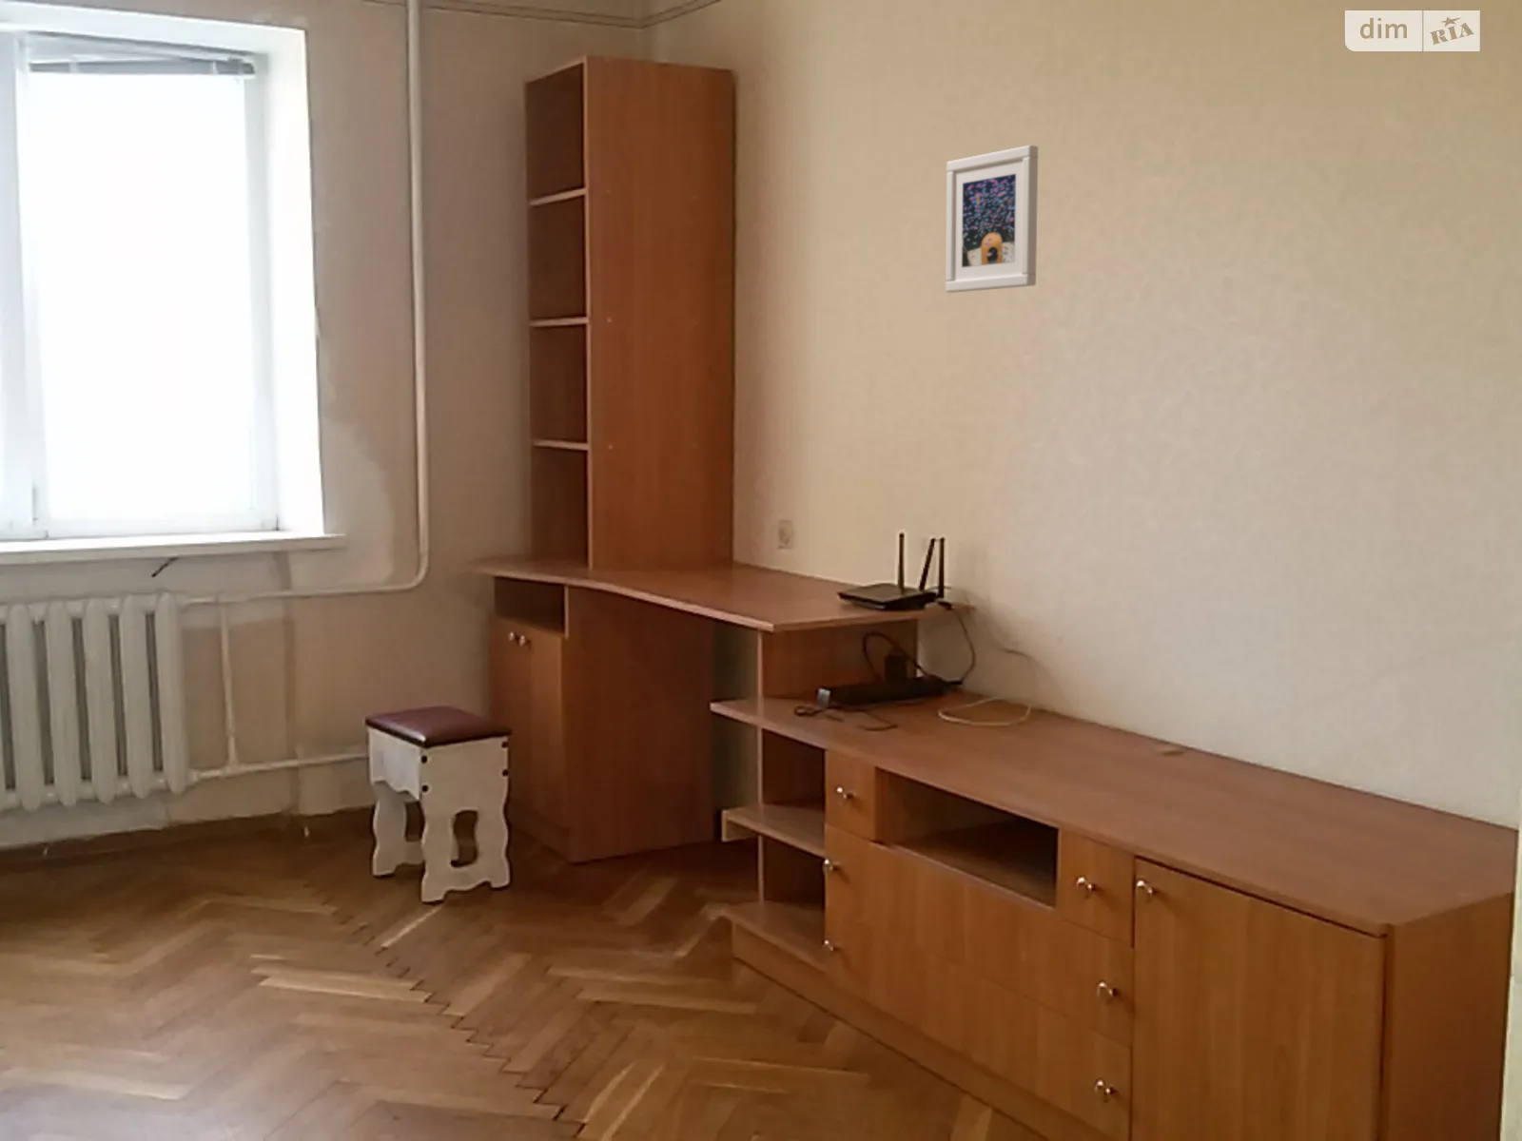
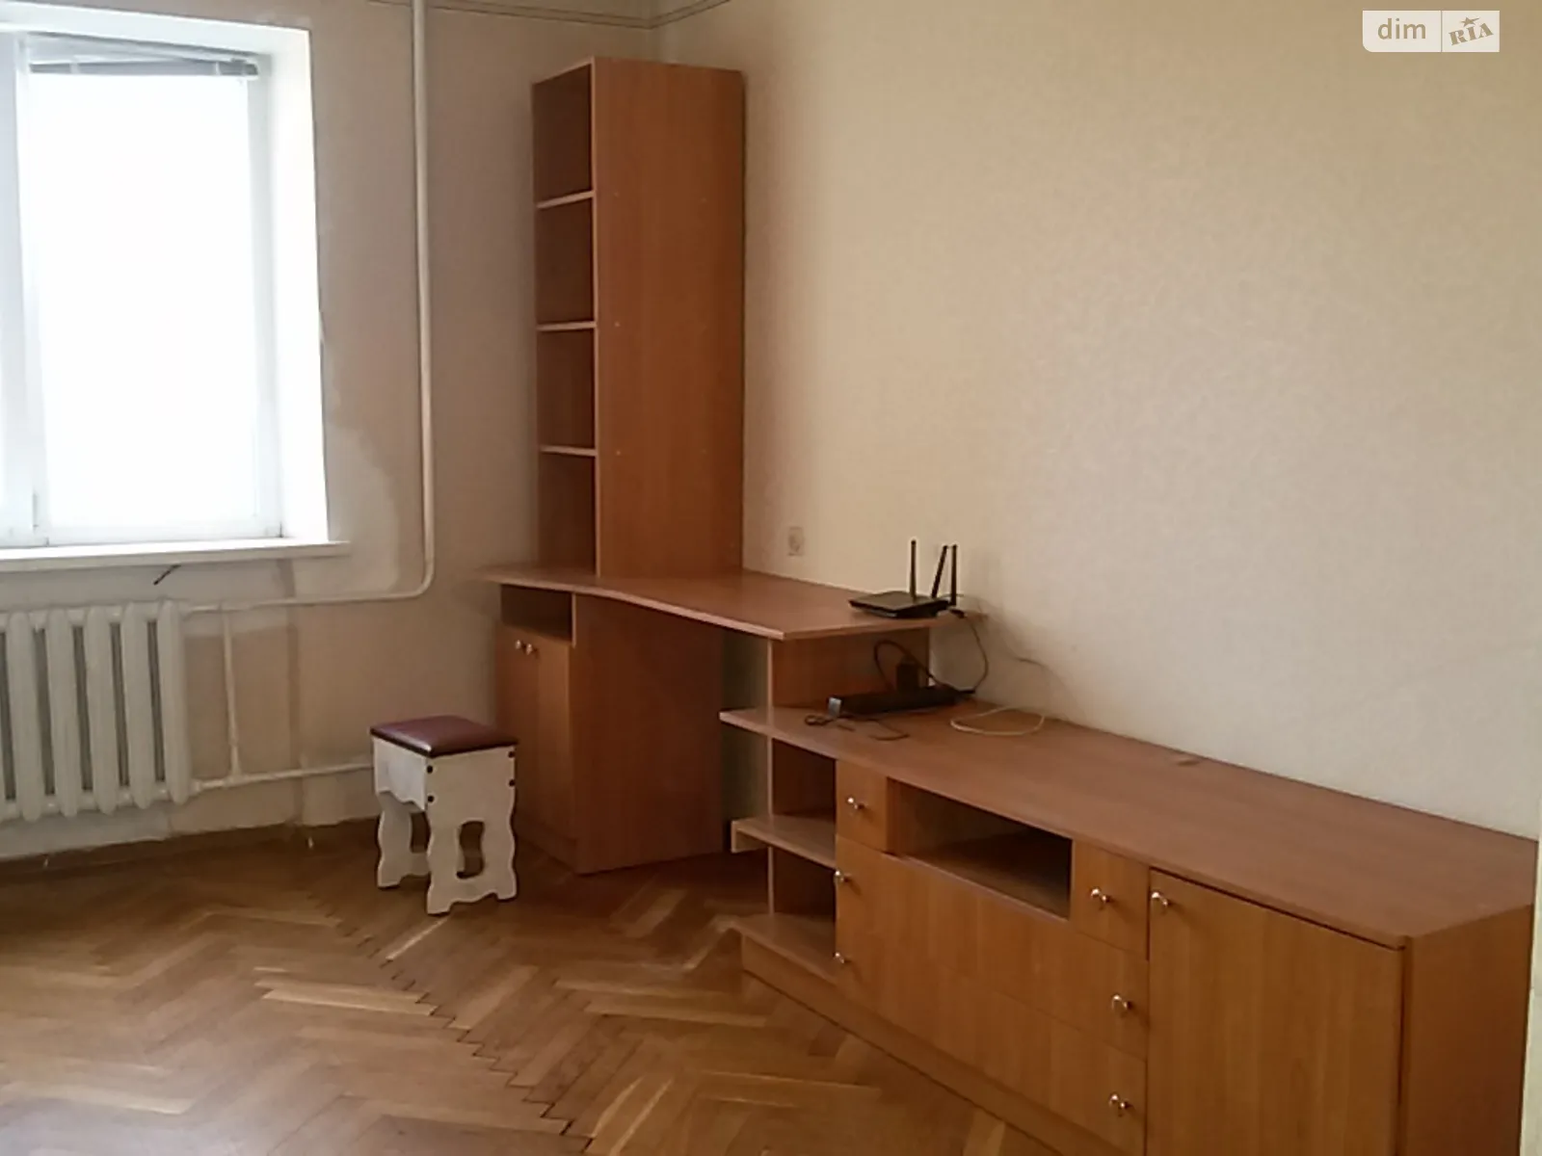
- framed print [944,145,1039,294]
